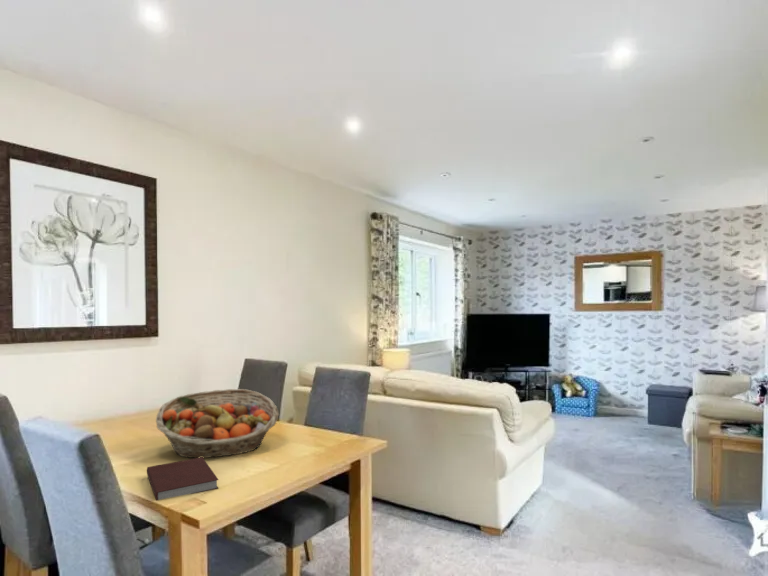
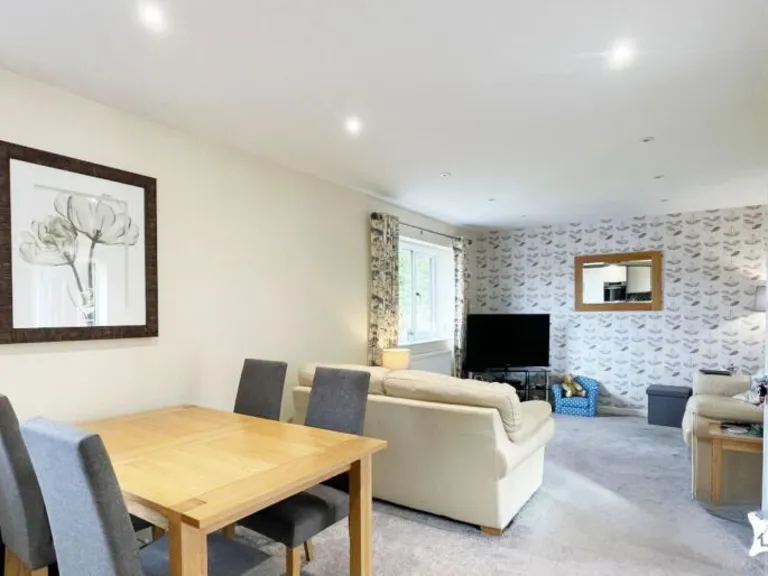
- notebook [146,457,220,501]
- fruit basket [155,388,280,459]
